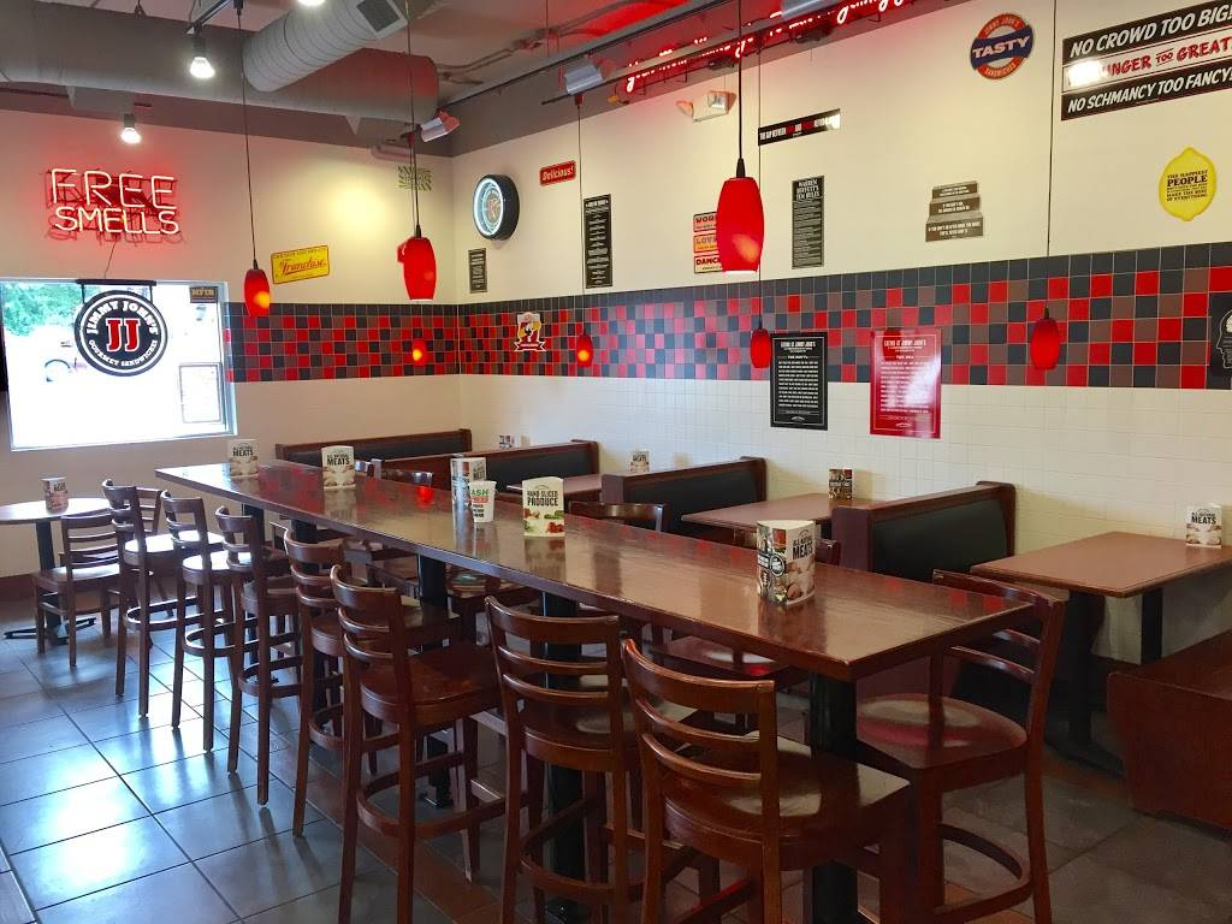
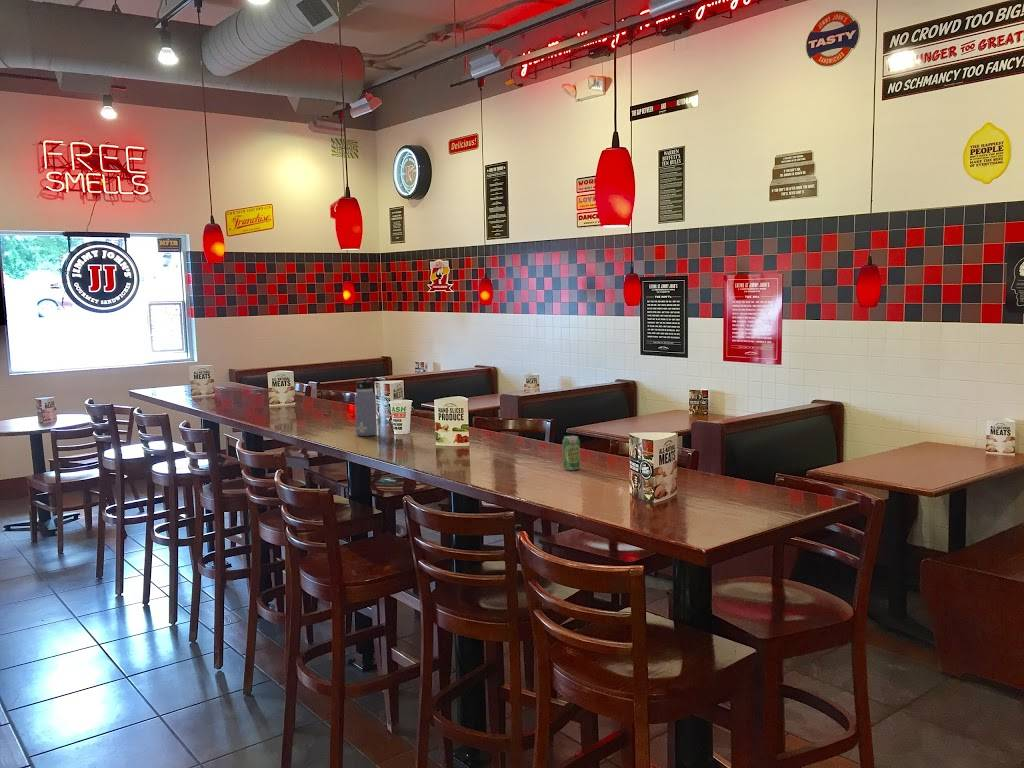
+ water bottle [354,372,378,437]
+ beverage can [561,435,581,471]
